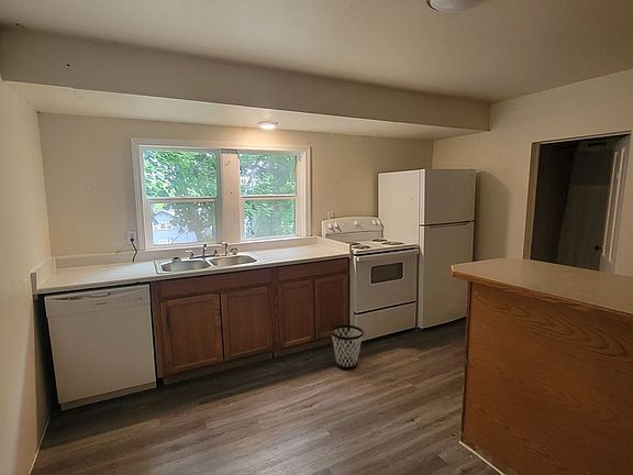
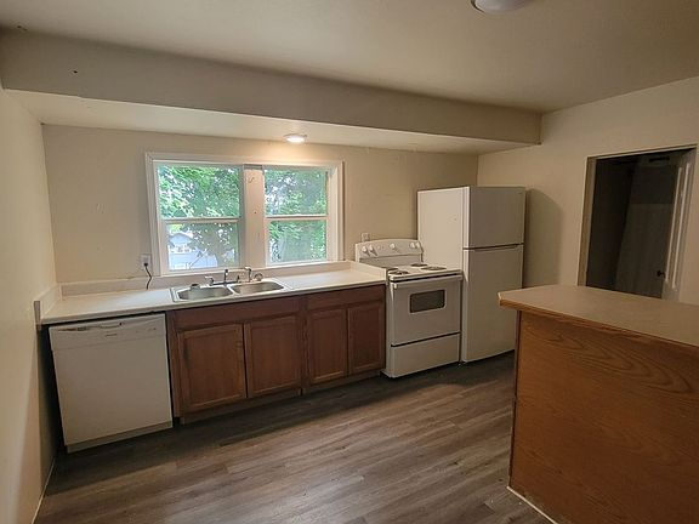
- wastebasket [330,324,365,371]
